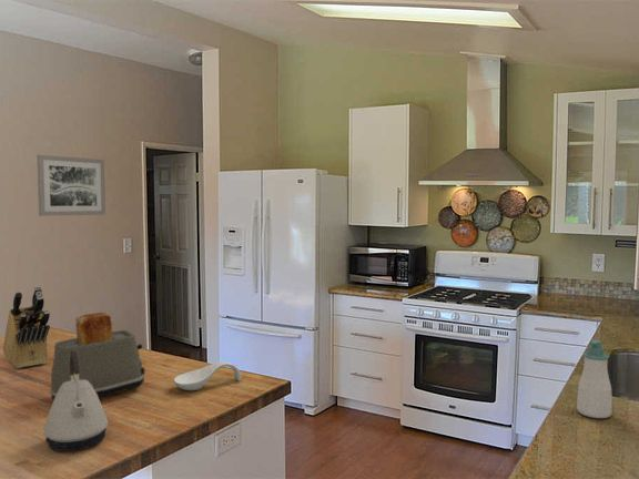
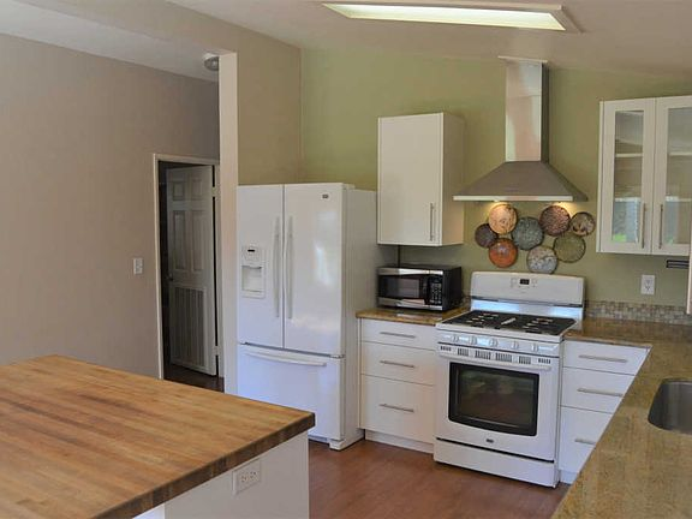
- toaster [49,310,145,401]
- wall art [36,154,106,217]
- spoon rest [173,360,243,391]
- kettle [42,350,109,452]
- knife block [2,285,51,369]
- soap bottle [576,338,613,419]
